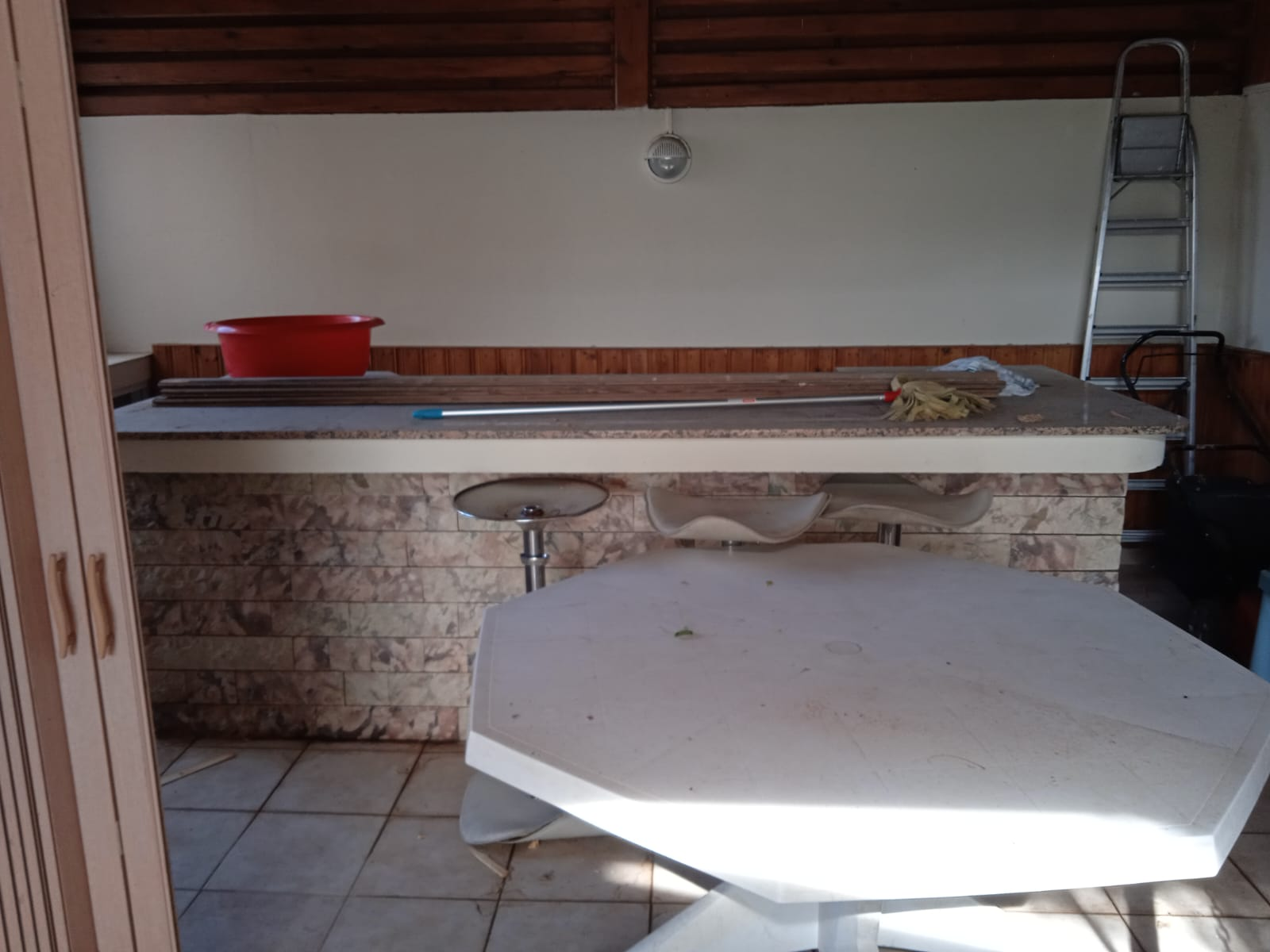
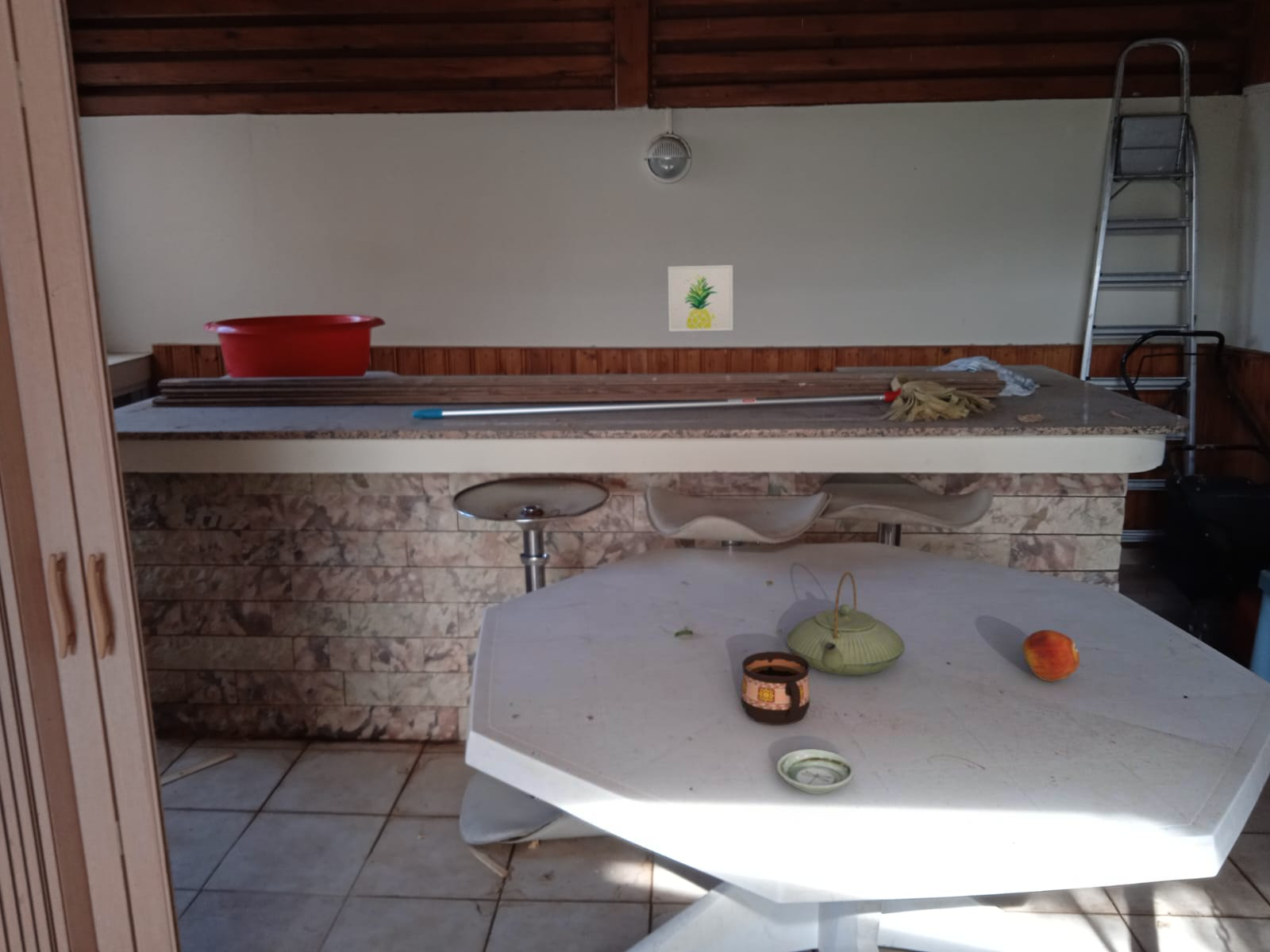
+ wall art [668,264,733,332]
+ cup [741,651,810,726]
+ saucer [775,748,855,795]
+ teapot [786,571,906,676]
+ fruit [1022,629,1080,682]
